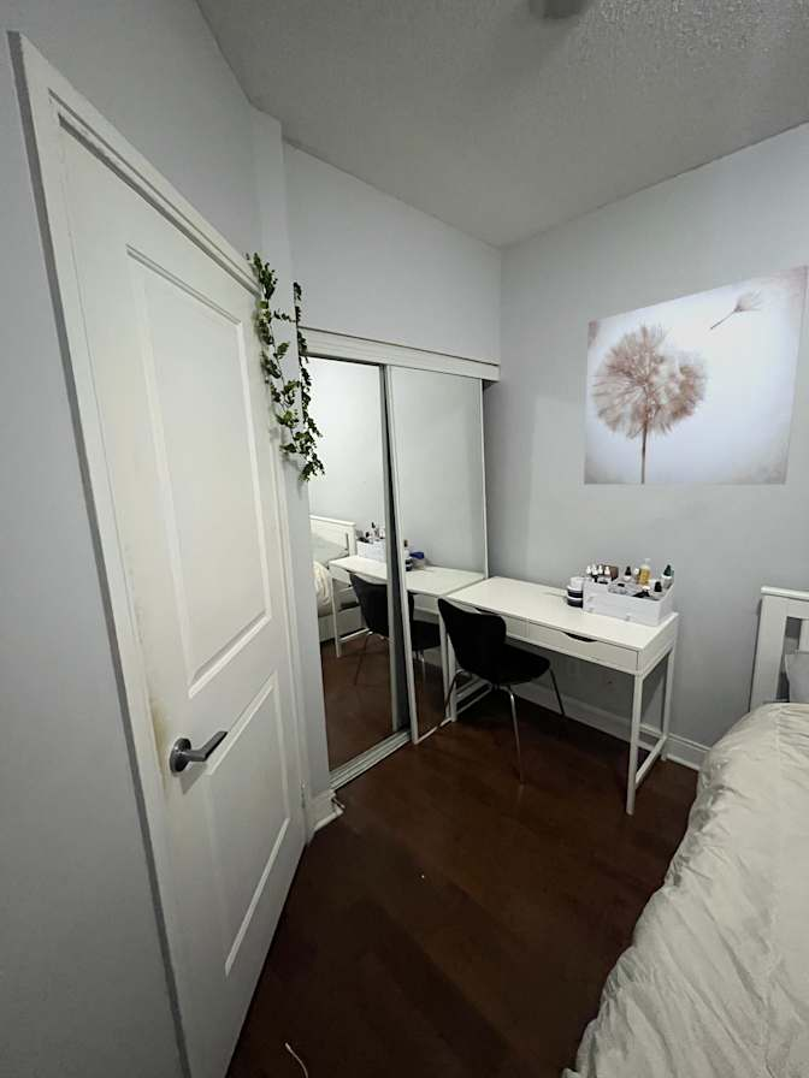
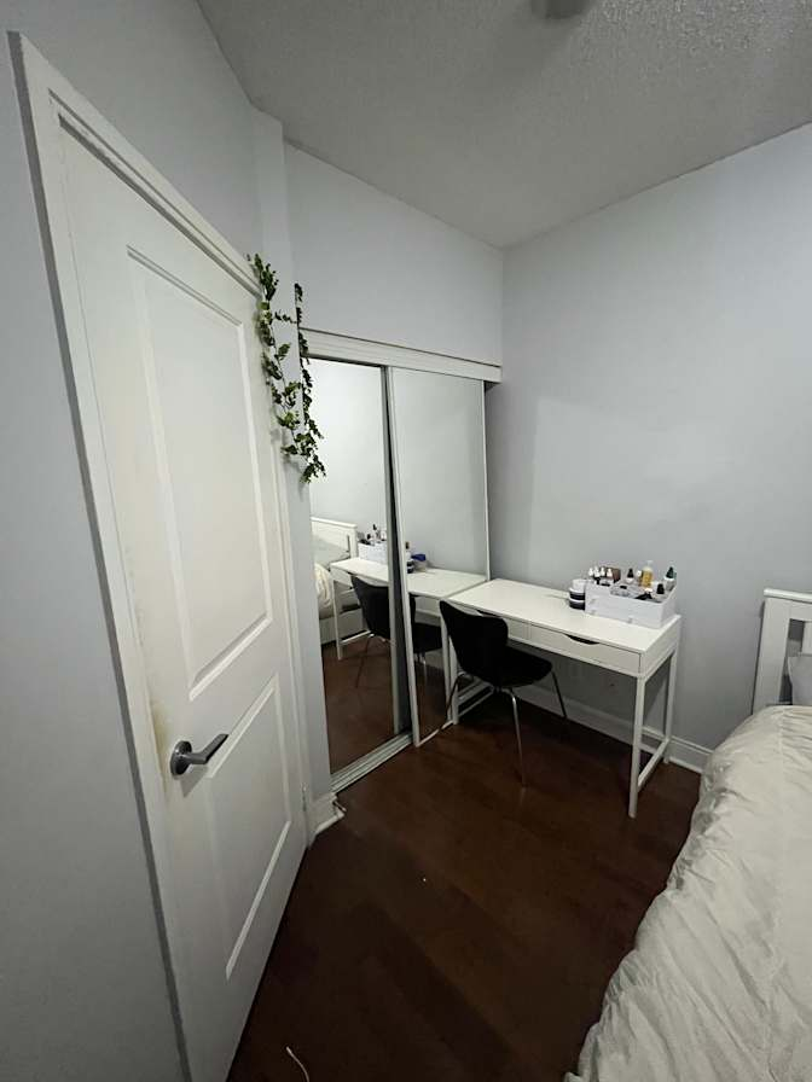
- wall art [583,263,809,486]
